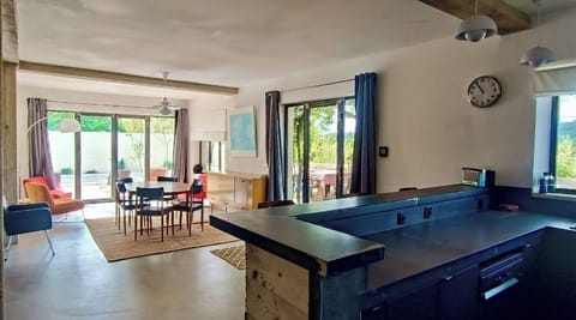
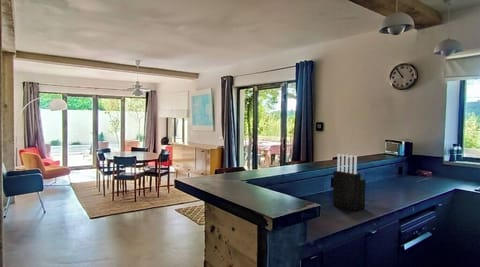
+ knife block [332,153,366,212]
